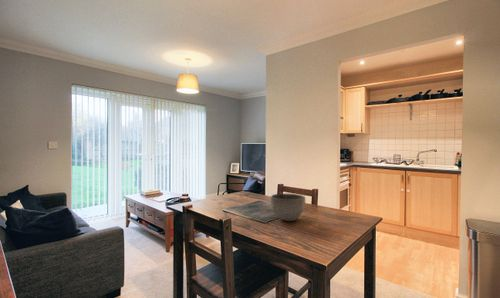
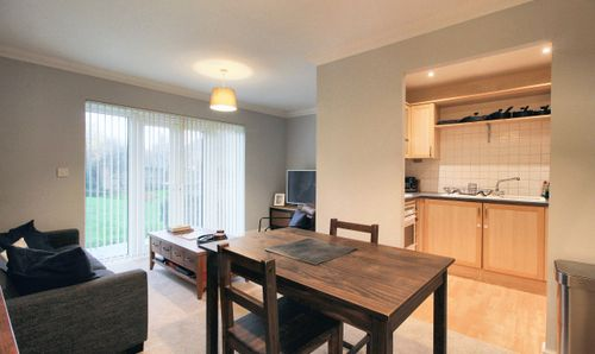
- bowl [269,193,306,222]
